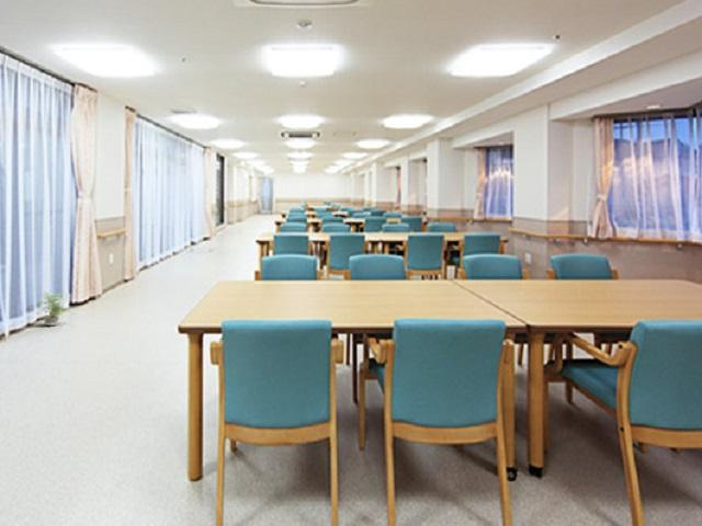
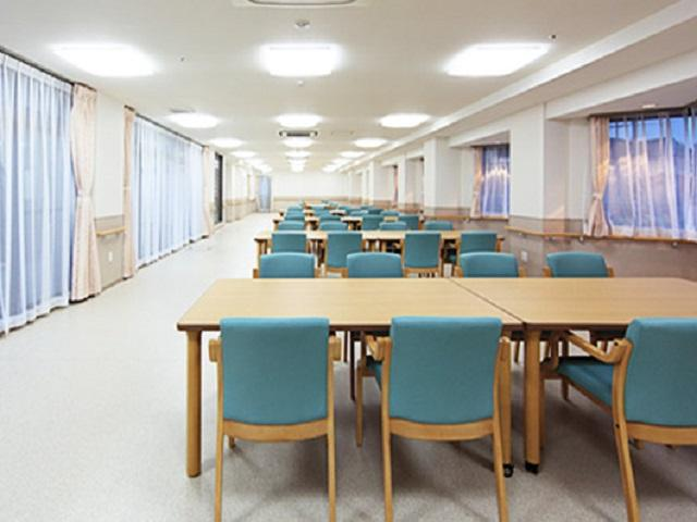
- potted plant [31,287,73,327]
